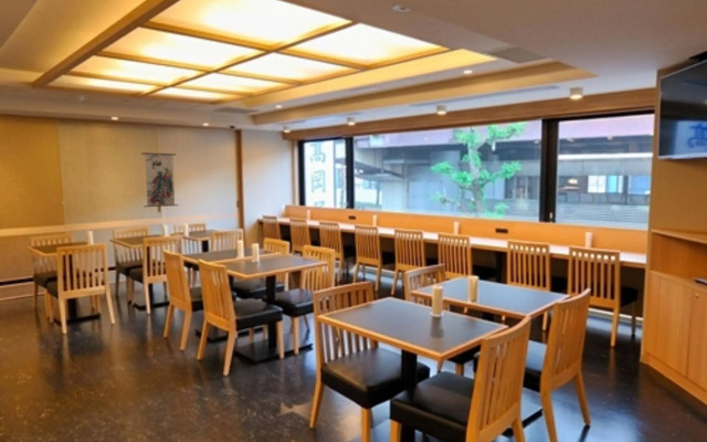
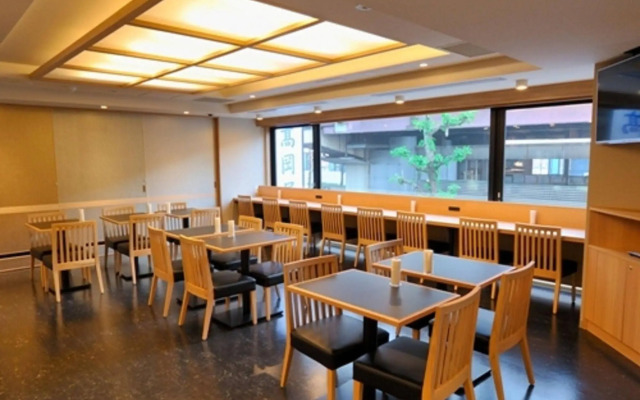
- wall scroll [140,149,179,208]
